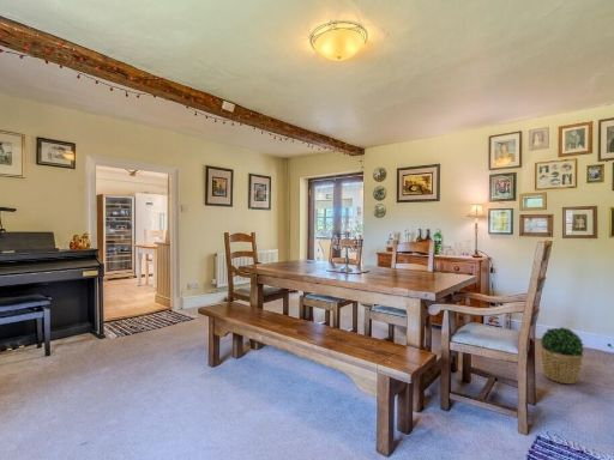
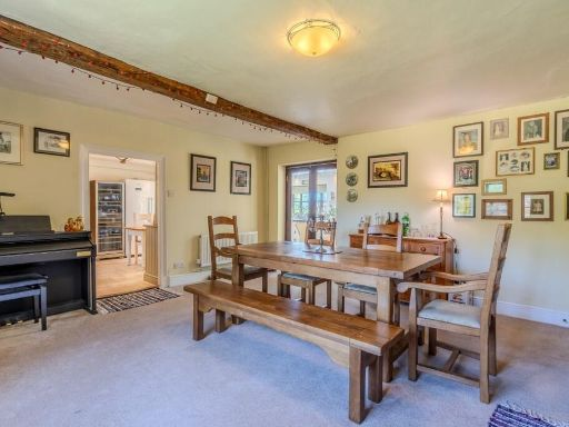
- potted plant [540,326,585,386]
